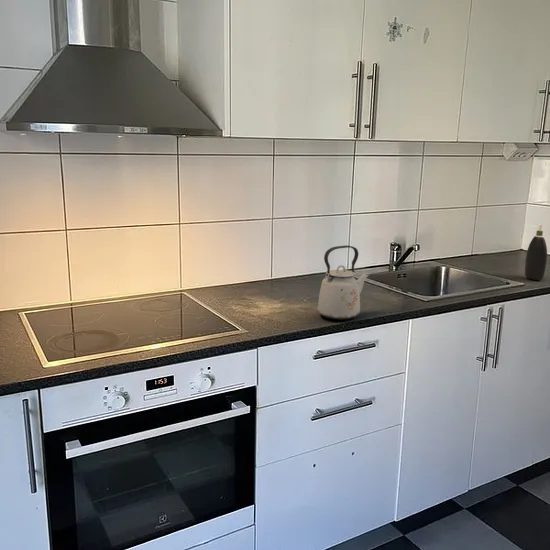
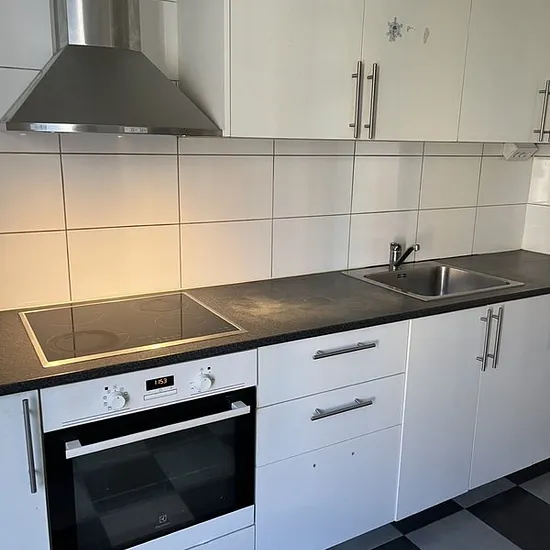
- soap dispenser [524,223,548,281]
- kettle [317,245,369,321]
